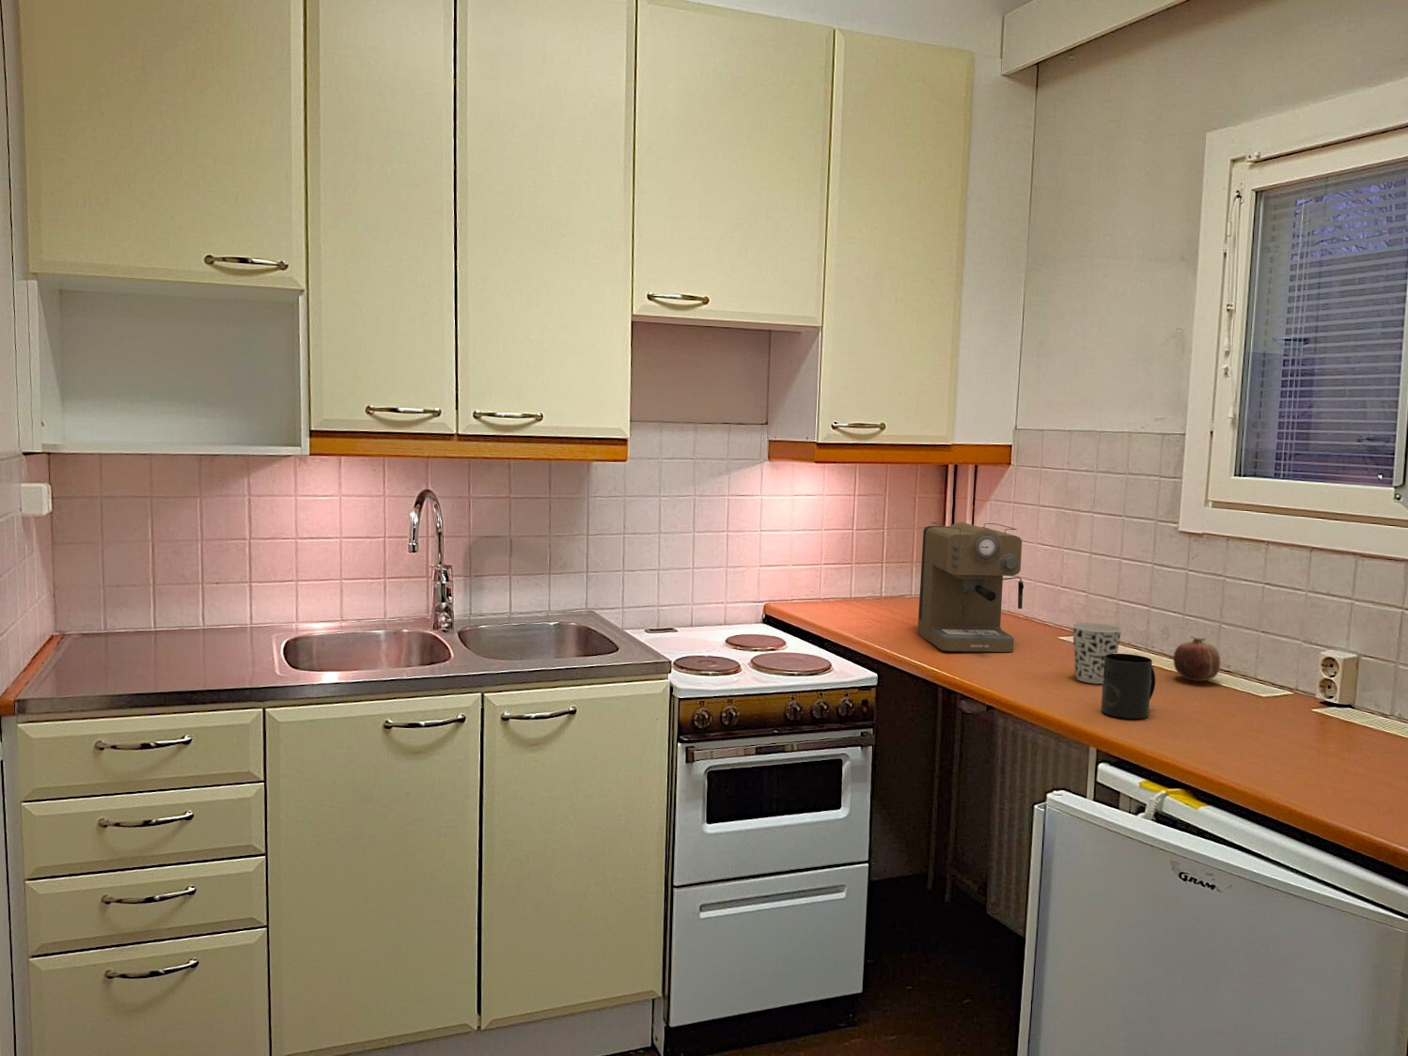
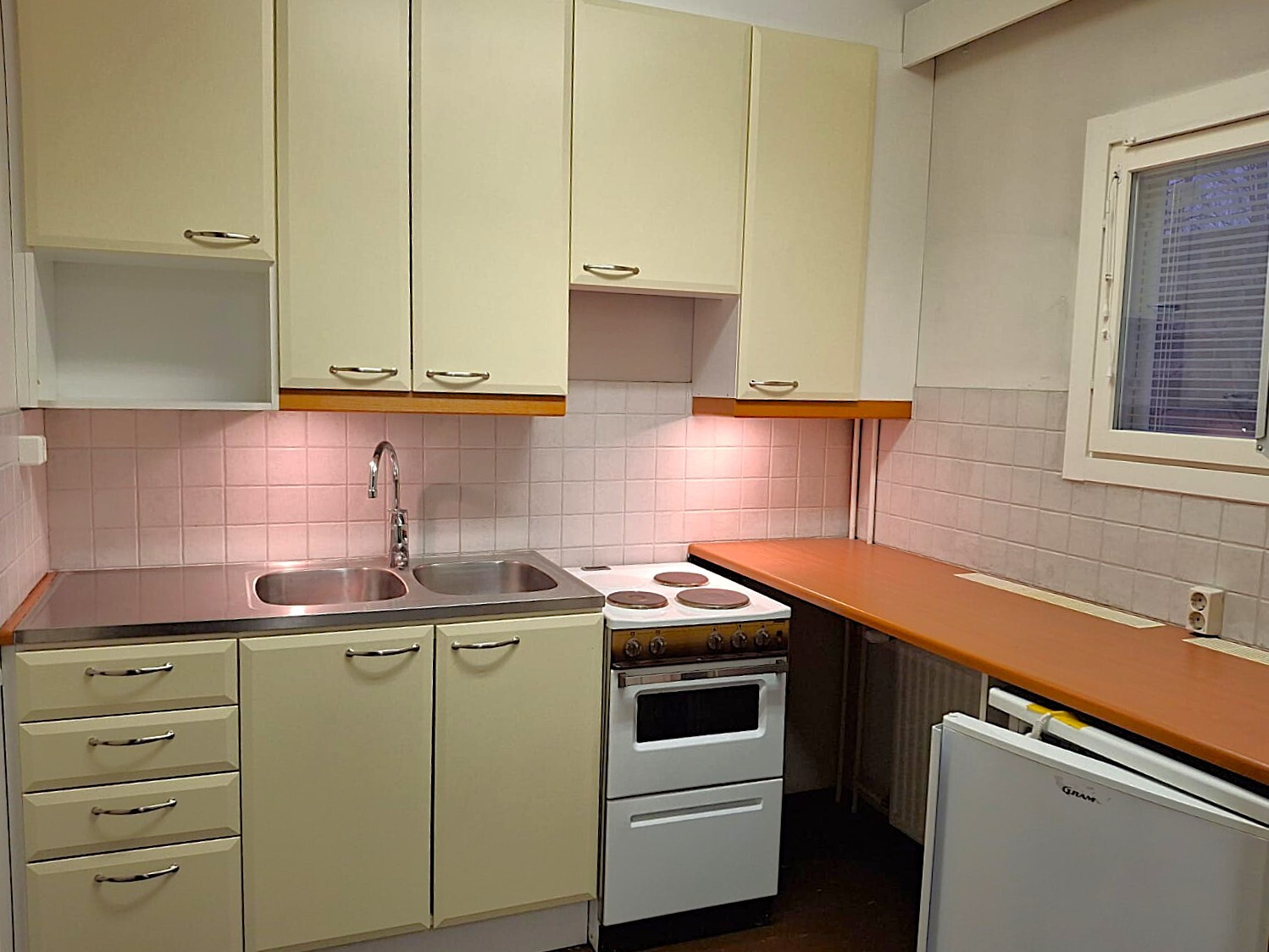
- cup [1071,622,1123,684]
- mug [1101,653,1156,720]
- fruit [1172,636,1220,682]
- coffee maker [916,521,1024,653]
